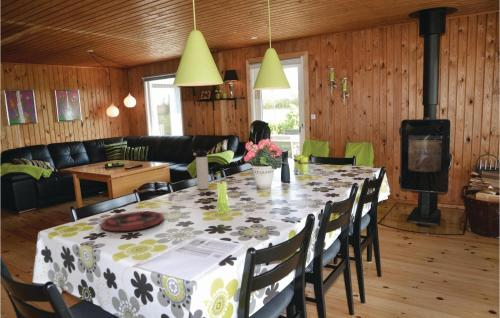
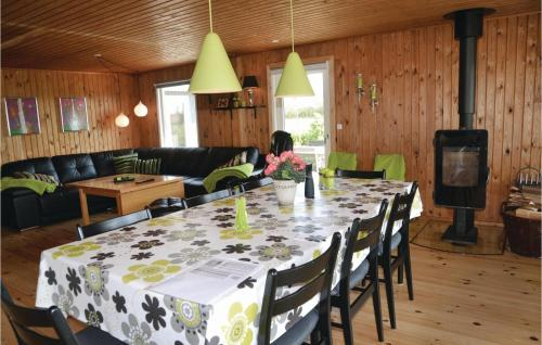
- thermos bottle [191,148,210,190]
- plate [100,210,165,232]
